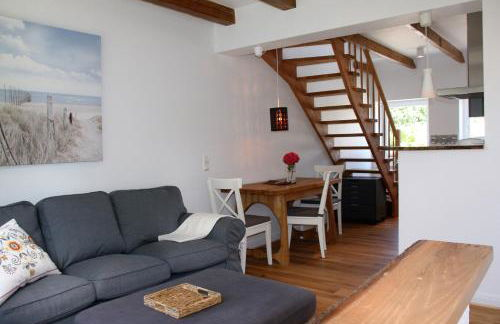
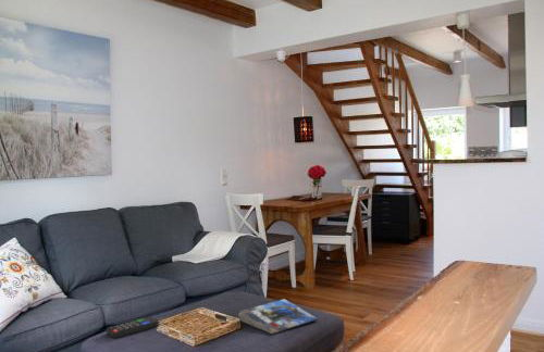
+ magazine [237,298,319,336]
+ remote control [106,316,160,339]
